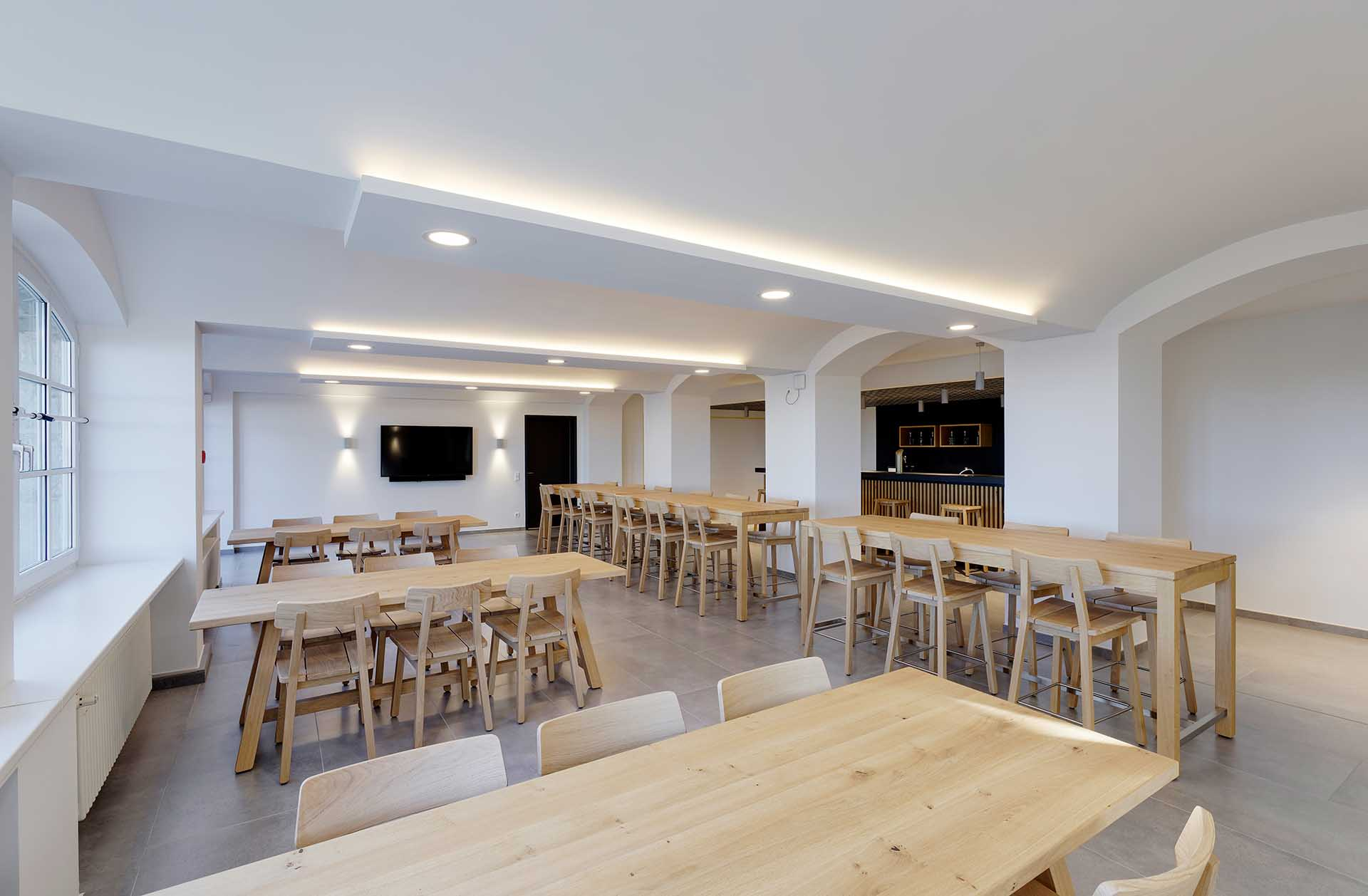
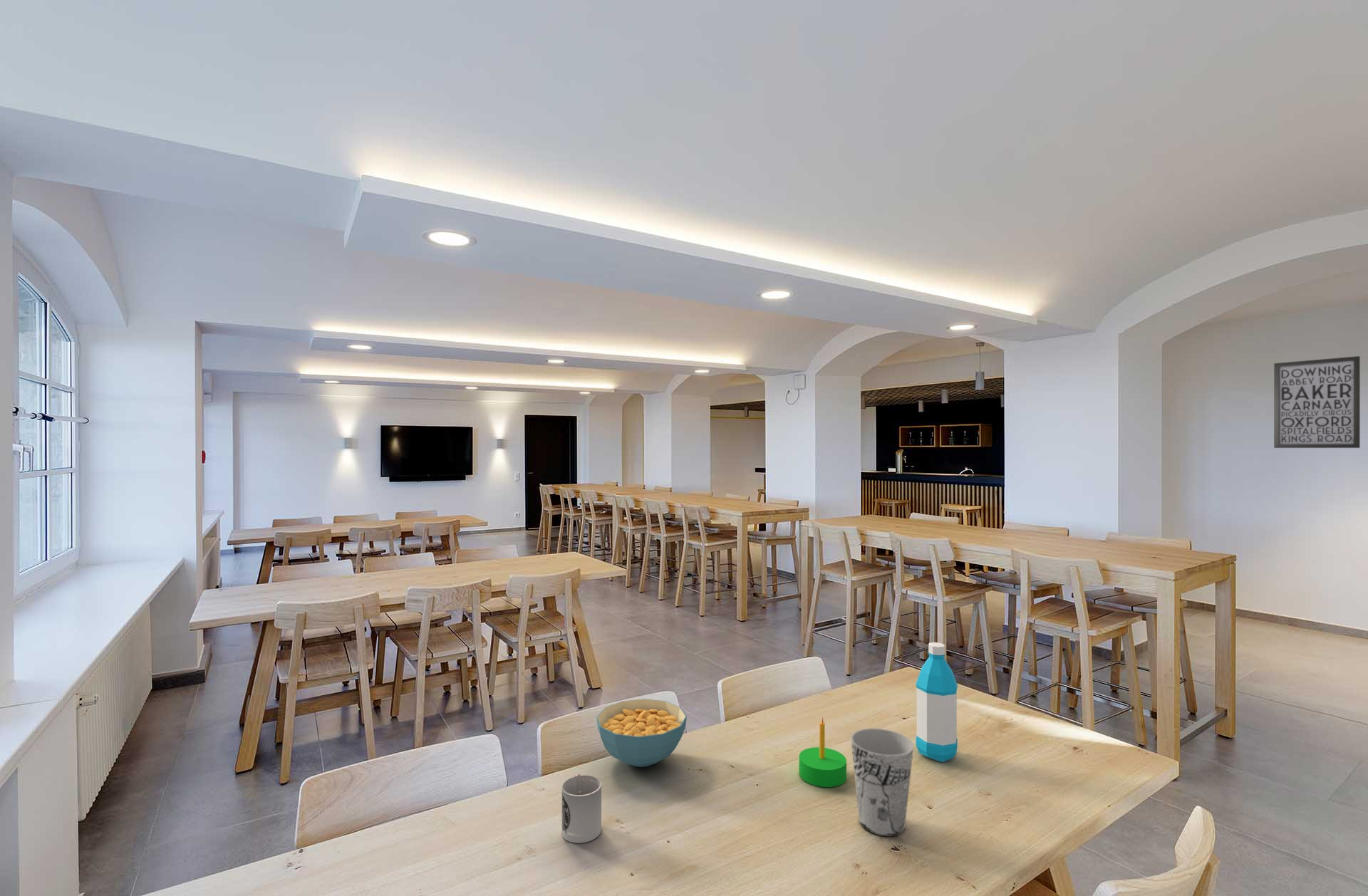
+ wall art [1273,355,1361,449]
+ cereal bowl [596,698,688,768]
+ cup [561,773,602,844]
+ water bottle [915,642,958,763]
+ cup [850,727,914,837]
+ candle [798,717,847,788]
